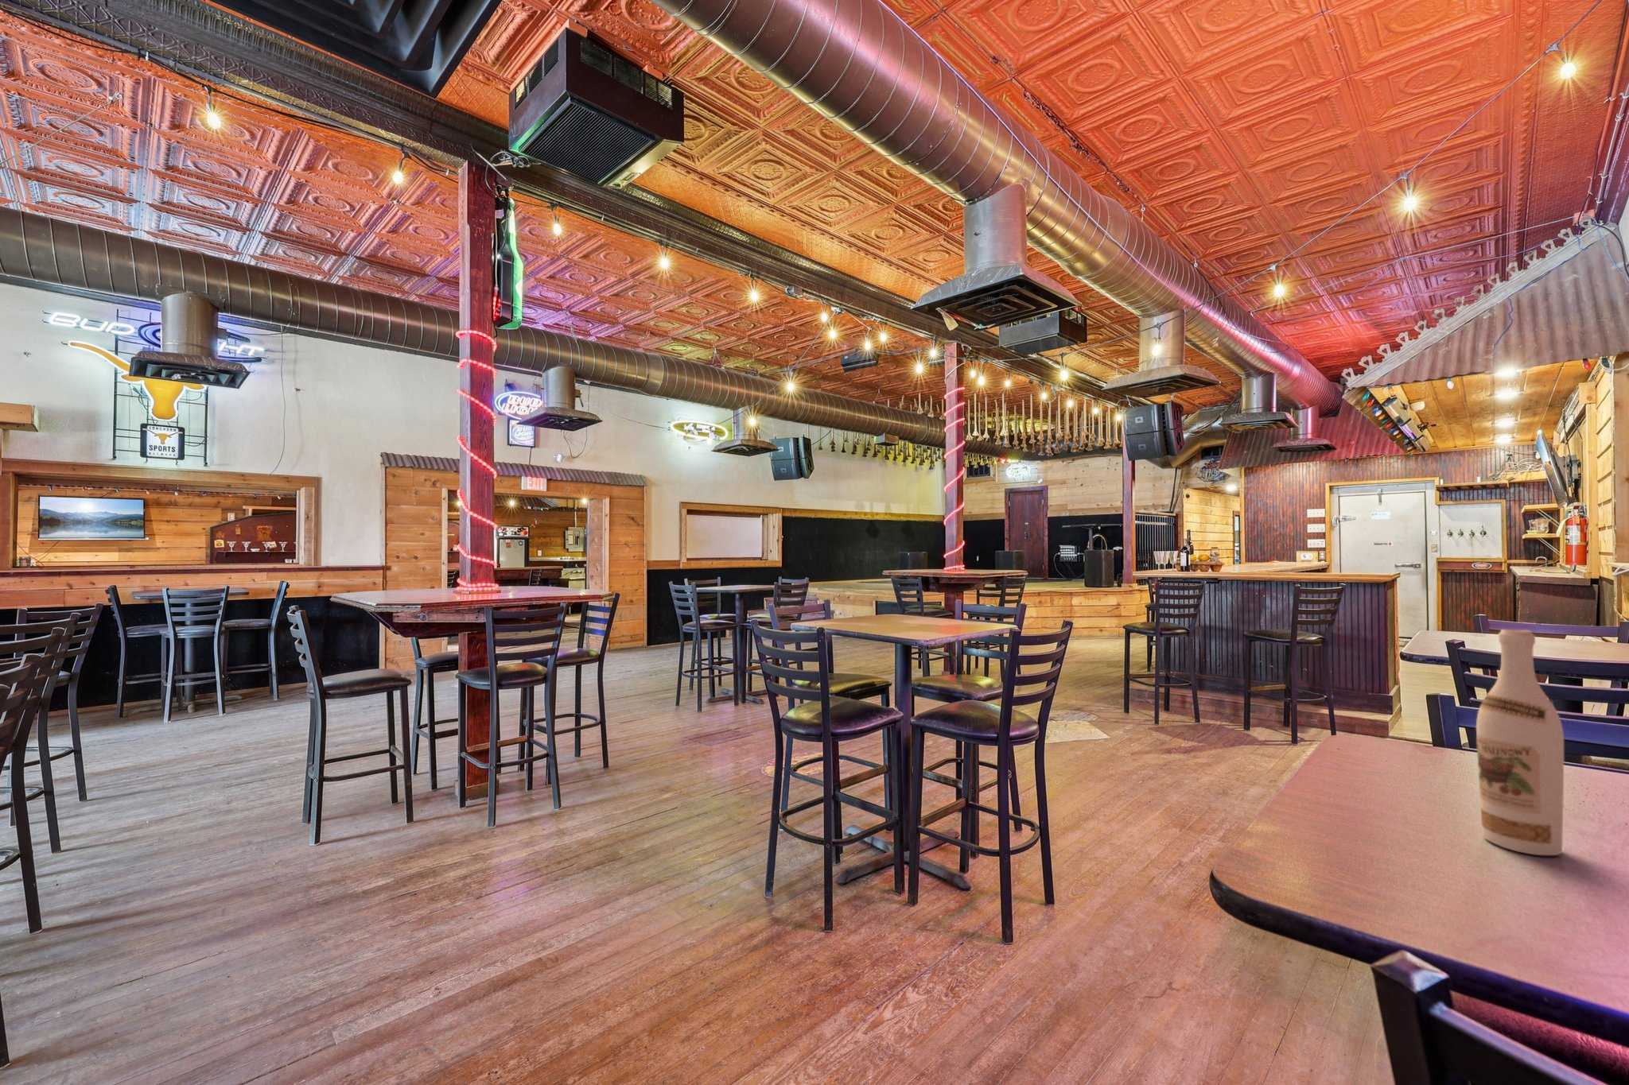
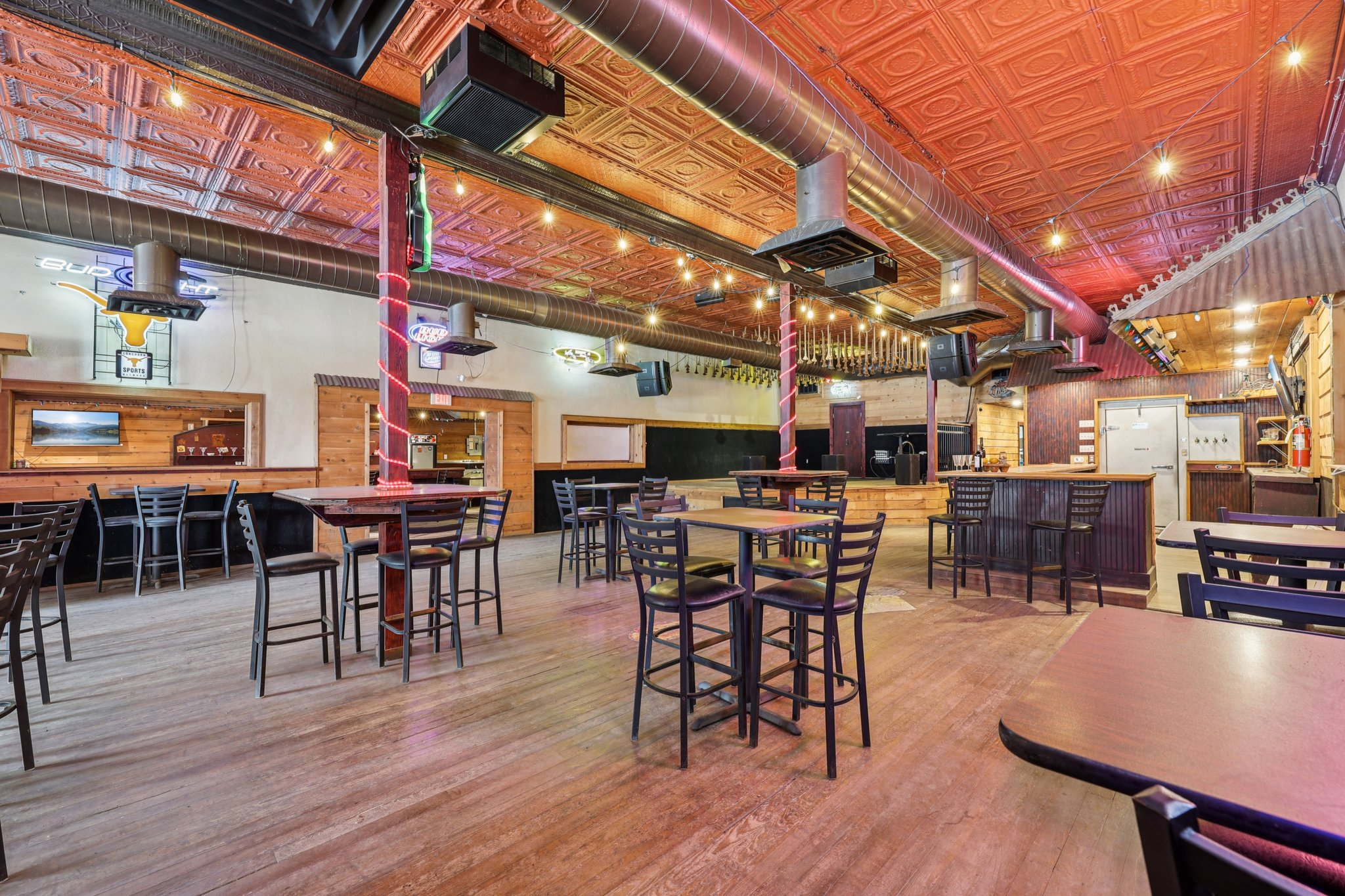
- wine bottle [1475,628,1565,856]
